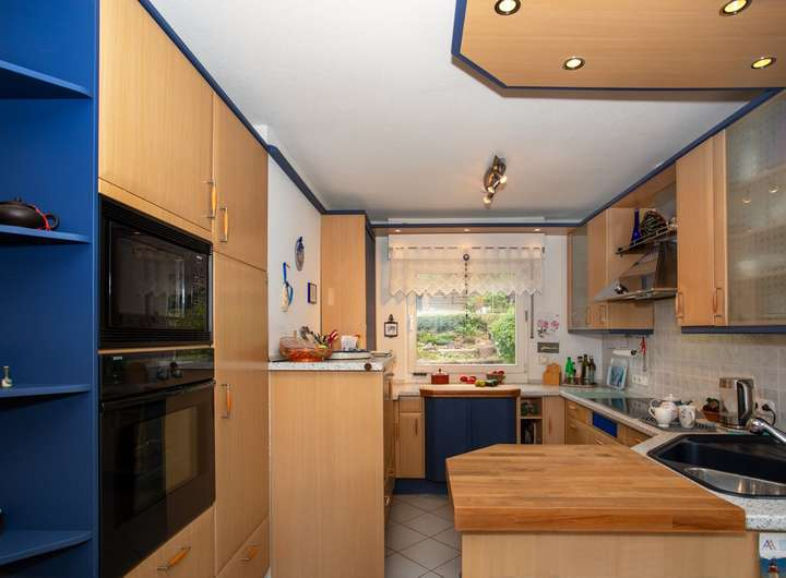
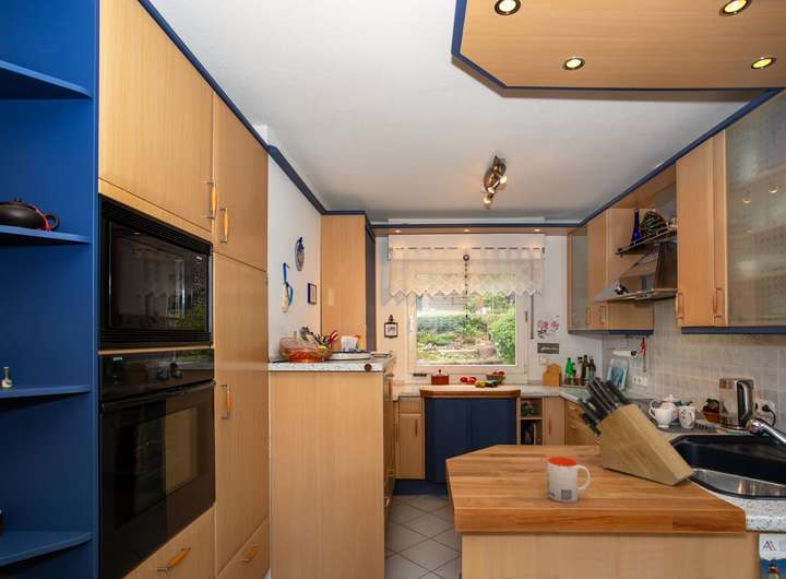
+ mug [547,456,592,504]
+ knife block [576,375,695,486]
